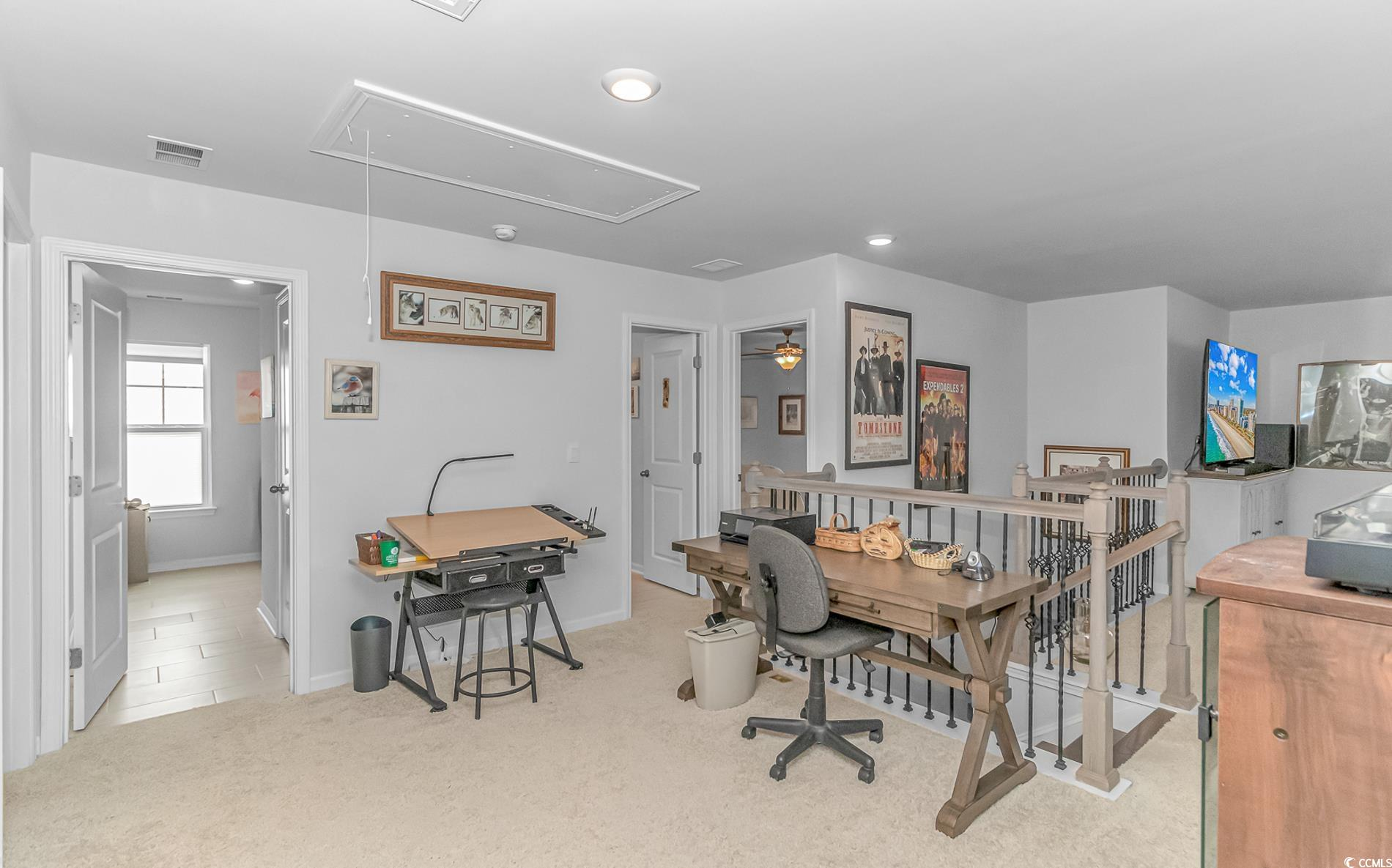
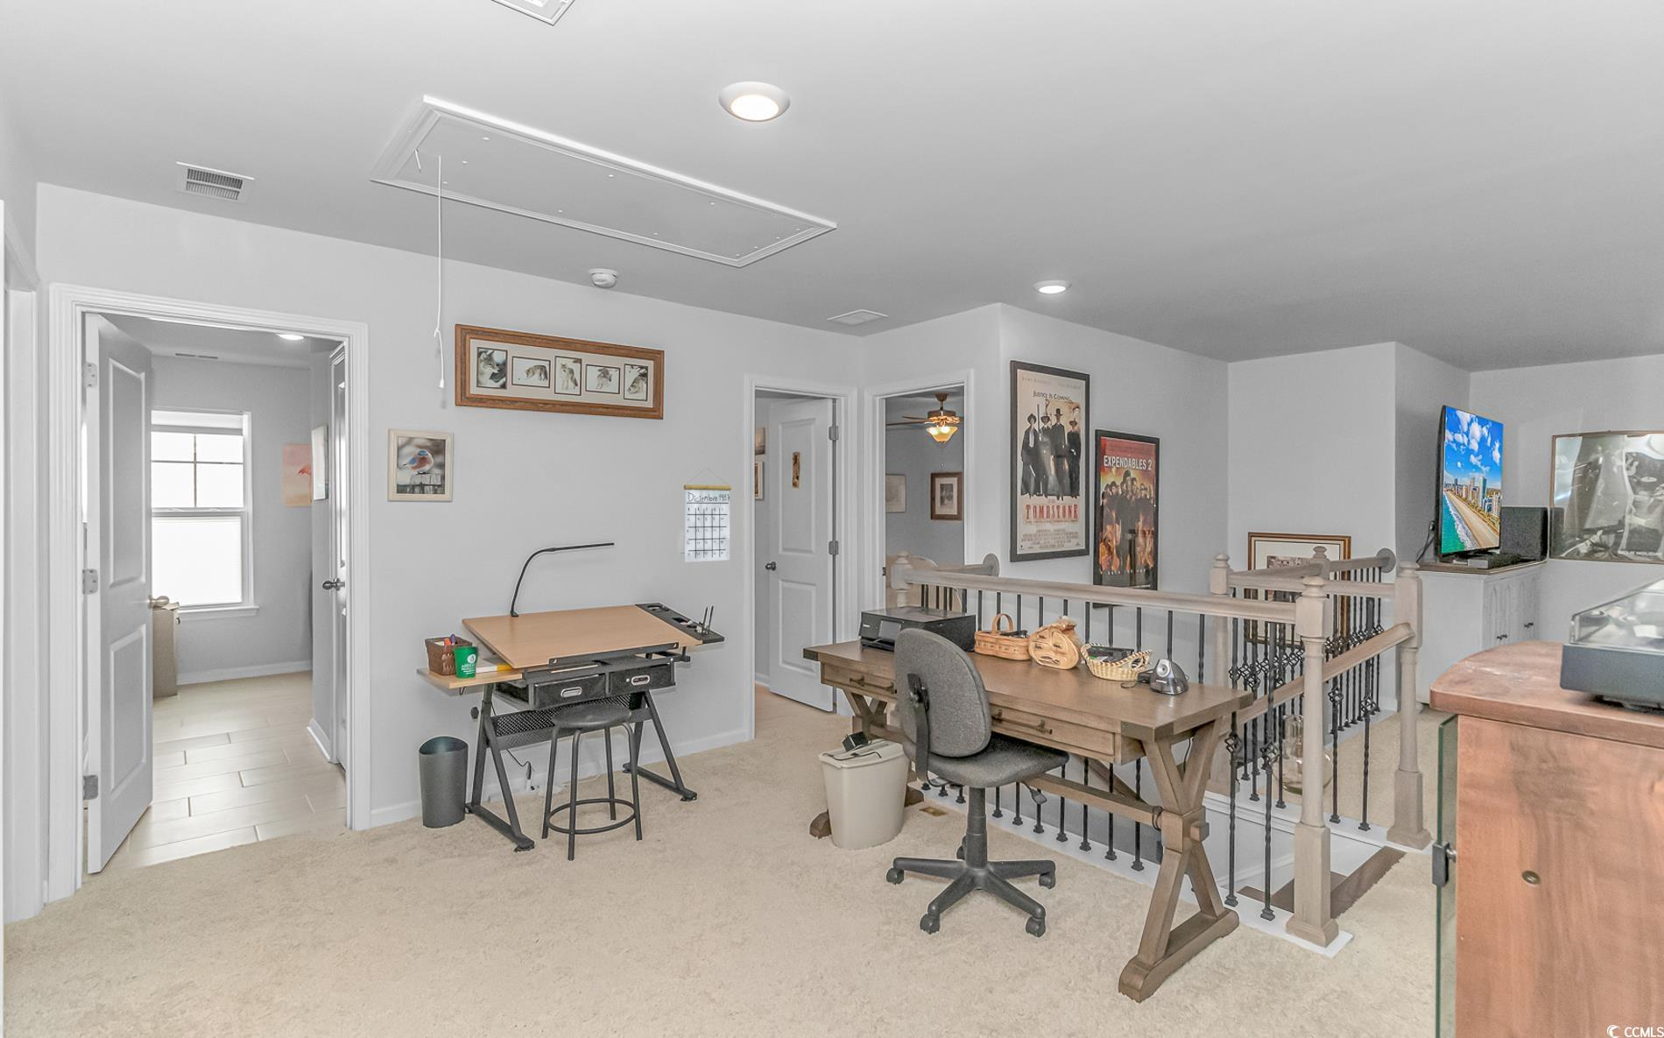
+ calendar [683,466,732,563]
